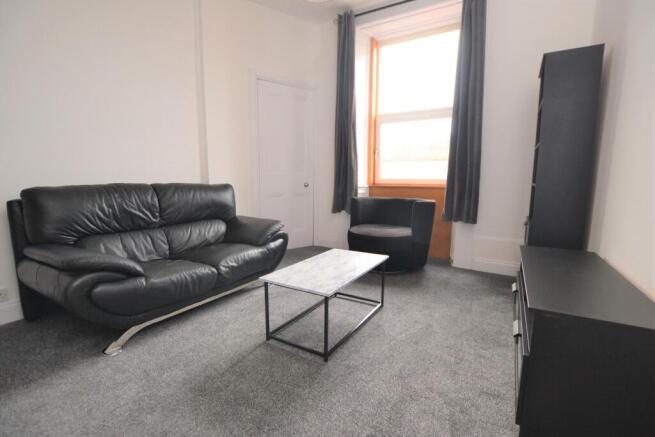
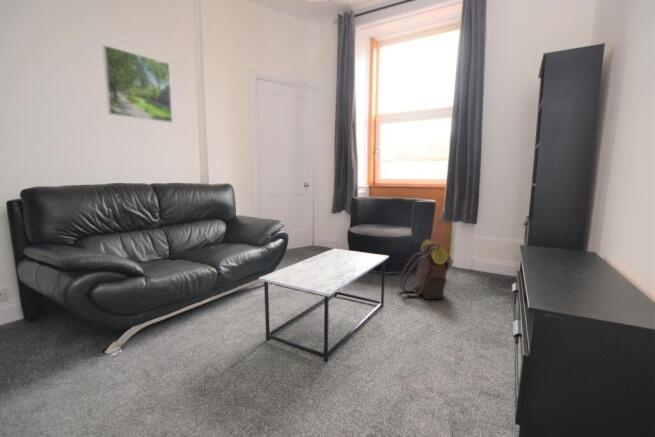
+ backpack [398,238,450,300]
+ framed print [102,44,173,124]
